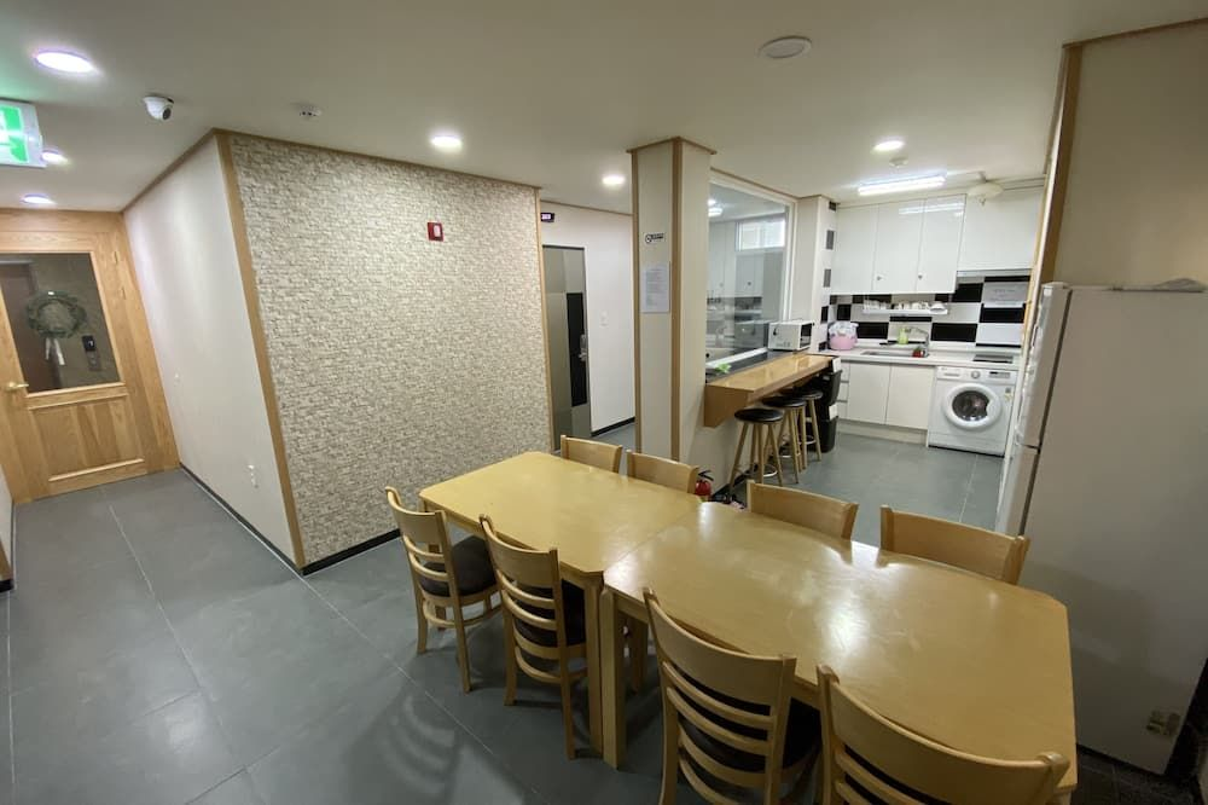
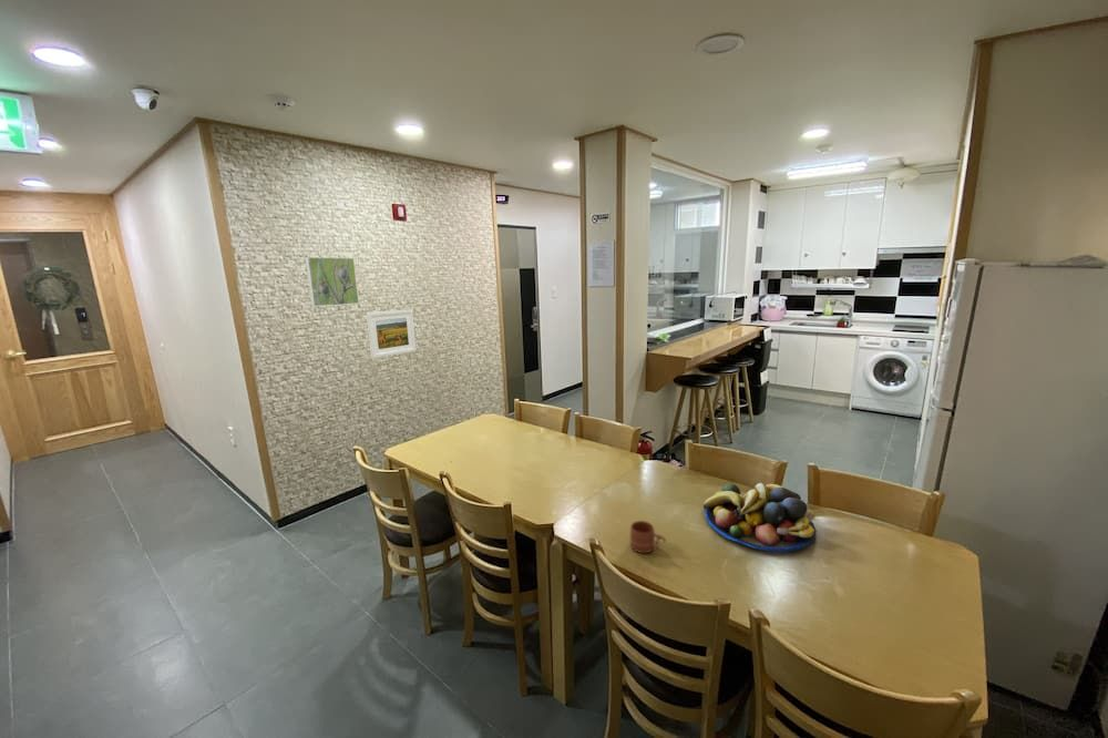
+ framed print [304,256,360,308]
+ fruit bowl [702,482,818,553]
+ mug [629,520,667,554]
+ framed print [365,308,417,359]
